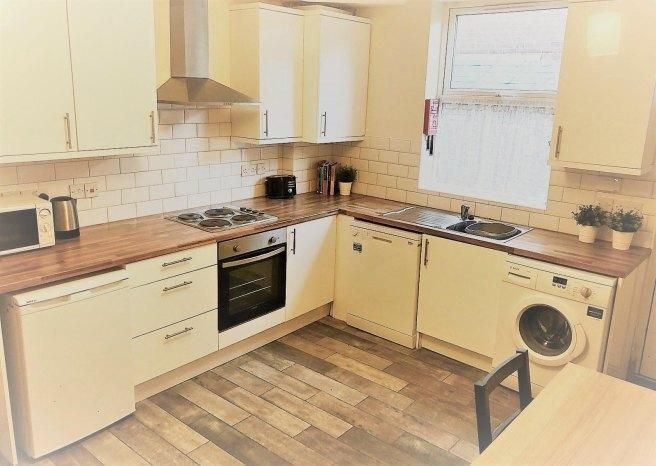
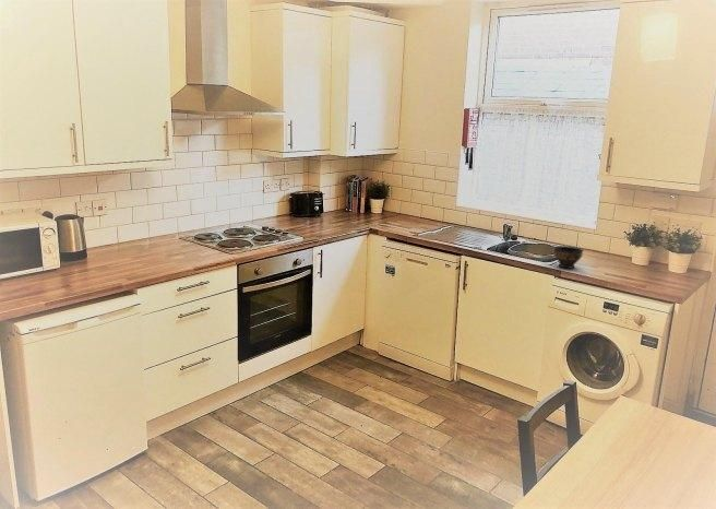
+ bowl [553,245,584,270]
